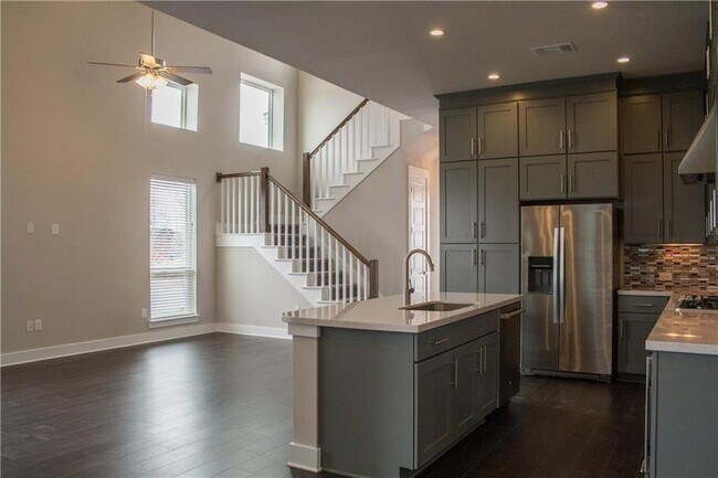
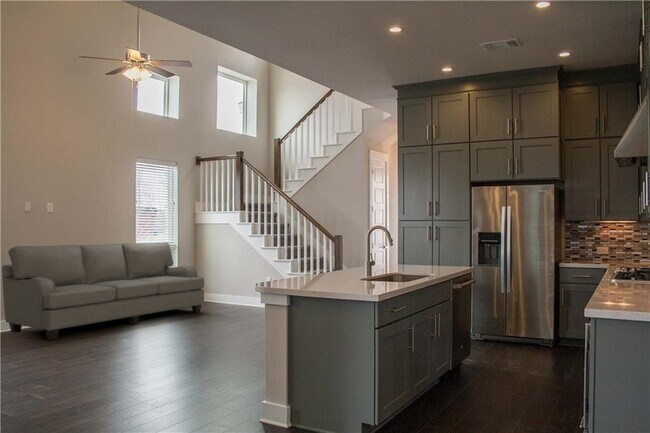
+ sofa [1,242,205,341]
